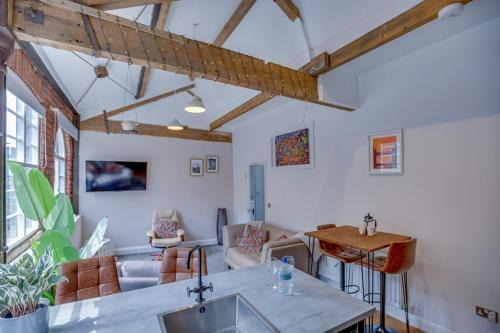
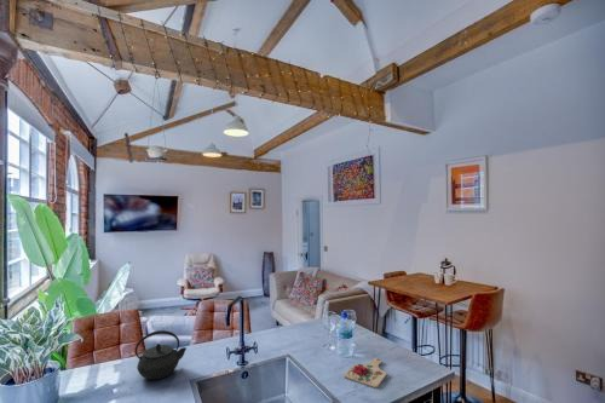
+ kettle [133,329,188,381]
+ cutting board [344,357,387,388]
